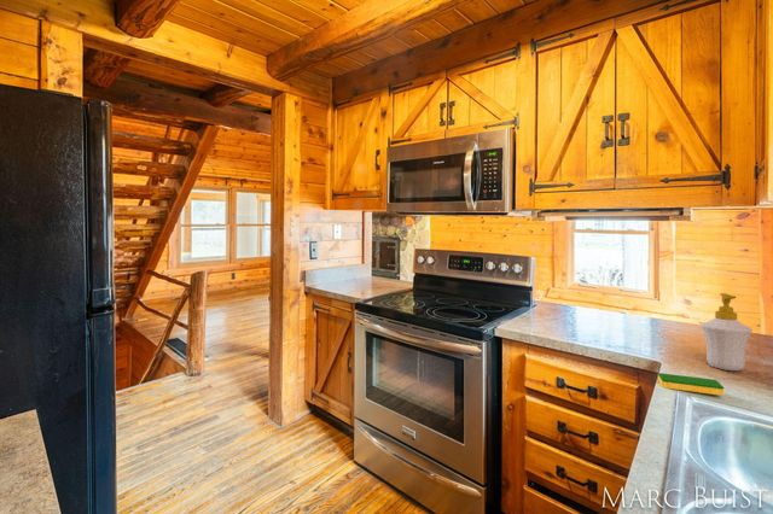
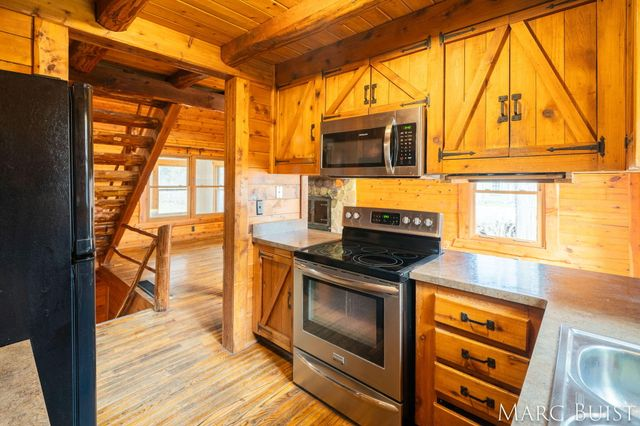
- soap bottle [701,292,754,372]
- dish sponge [657,372,725,397]
